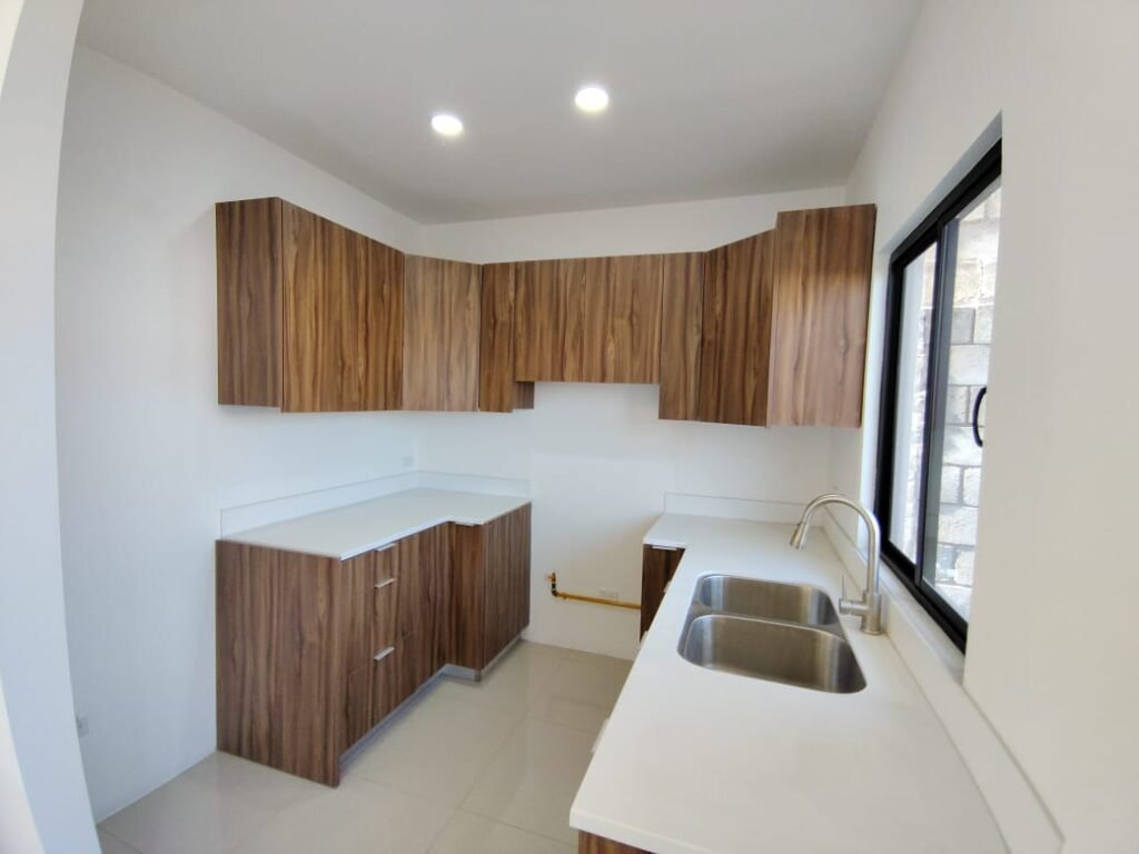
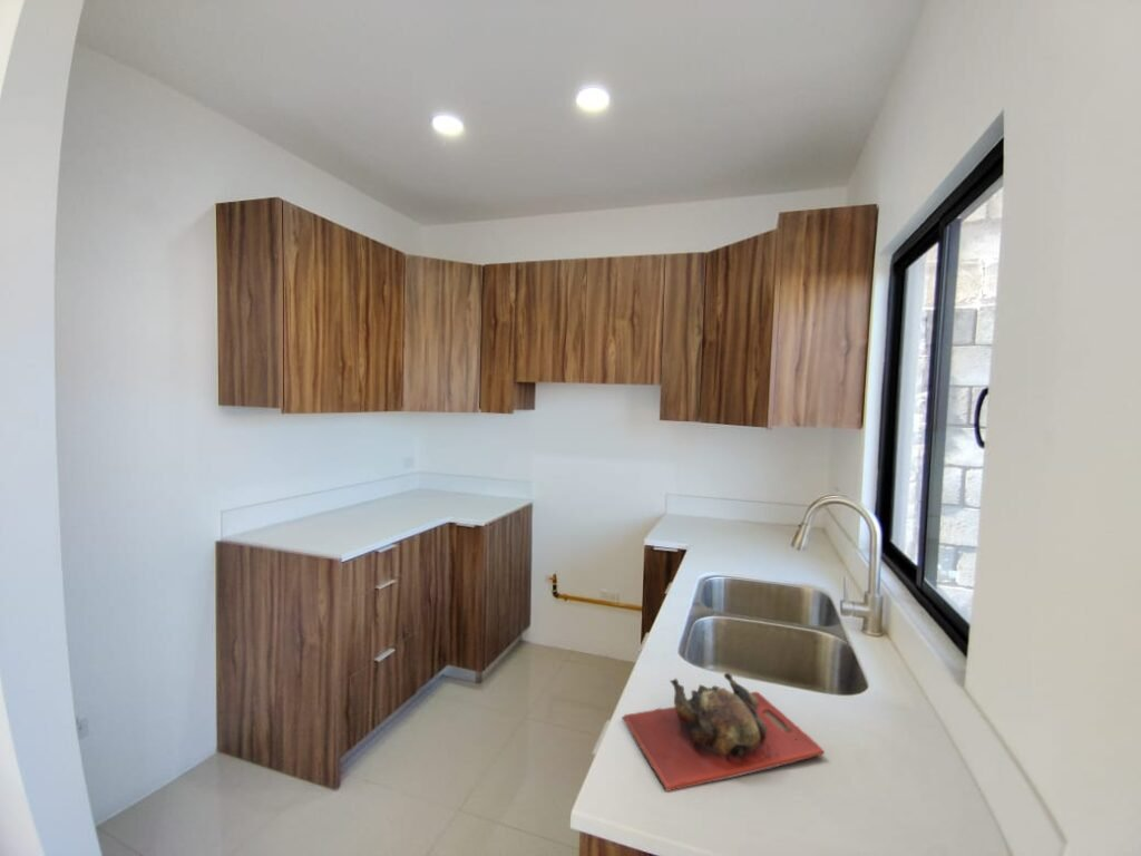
+ cutting board [622,672,826,792]
